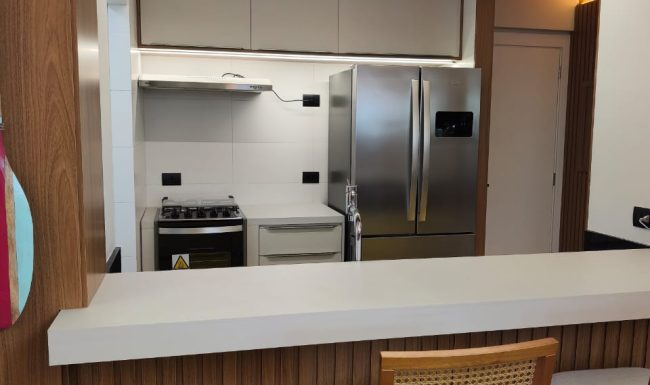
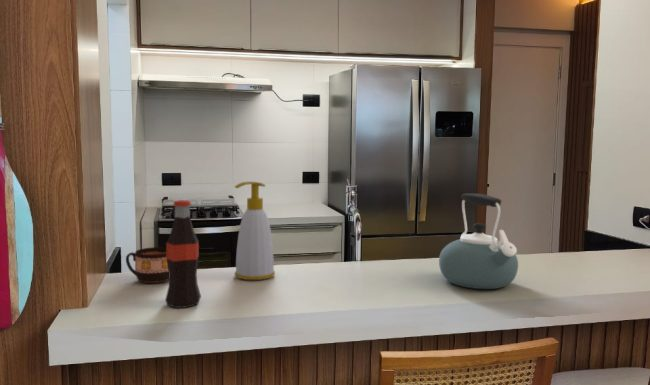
+ soap bottle [234,180,276,281]
+ bottle [164,199,202,309]
+ cup [125,246,169,284]
+ kettle [438,193,519,290]
